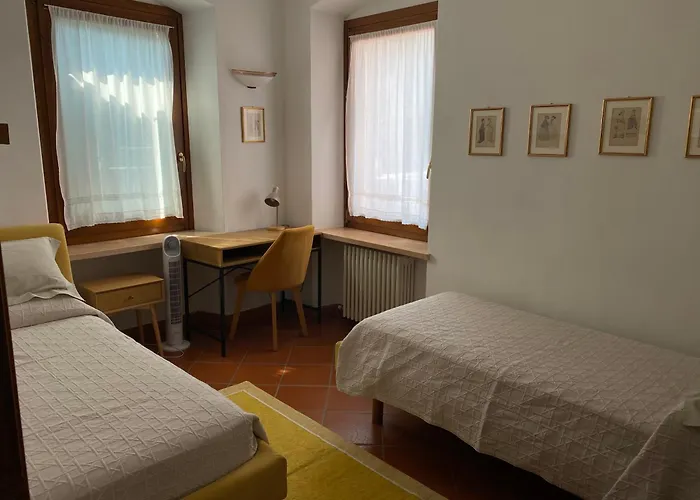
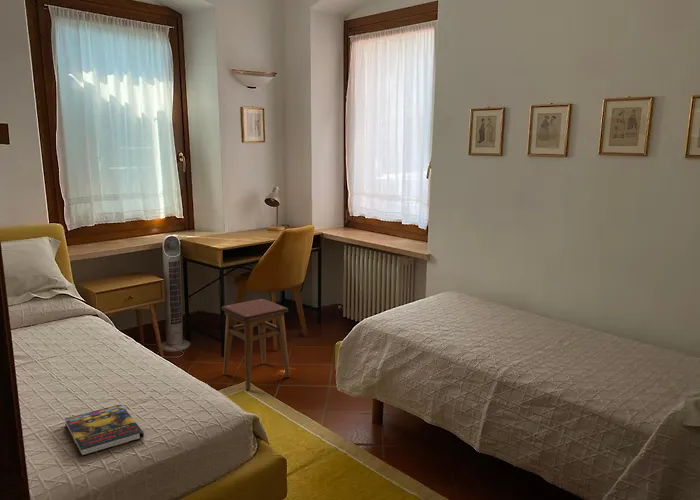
+ stool [221,298,291,391]
+ book [64,404,145,457]
